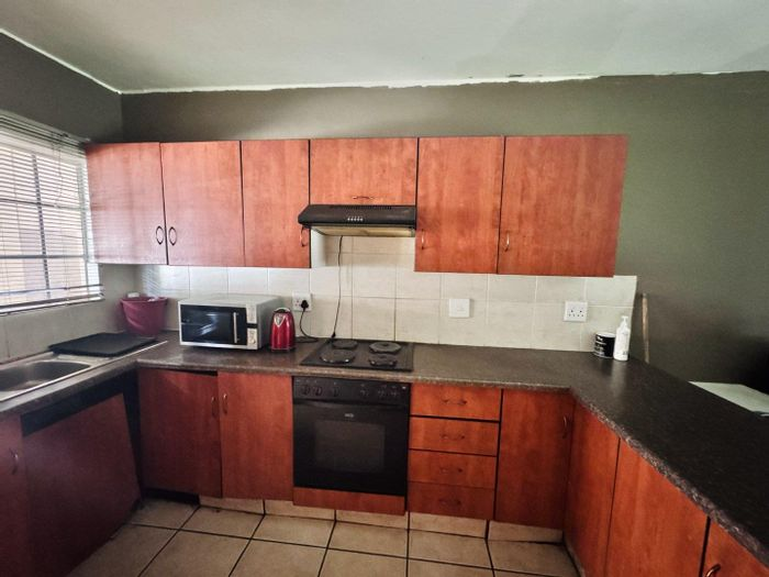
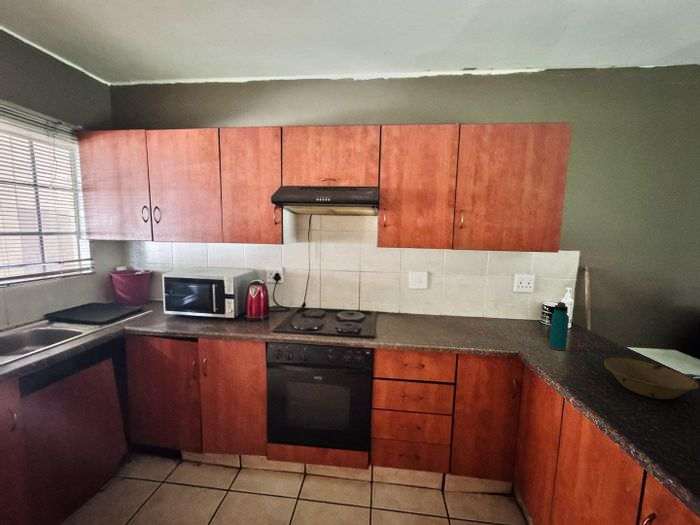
+ bowl [603,357,700,400]
+ water bottle [548,301,570,352]
